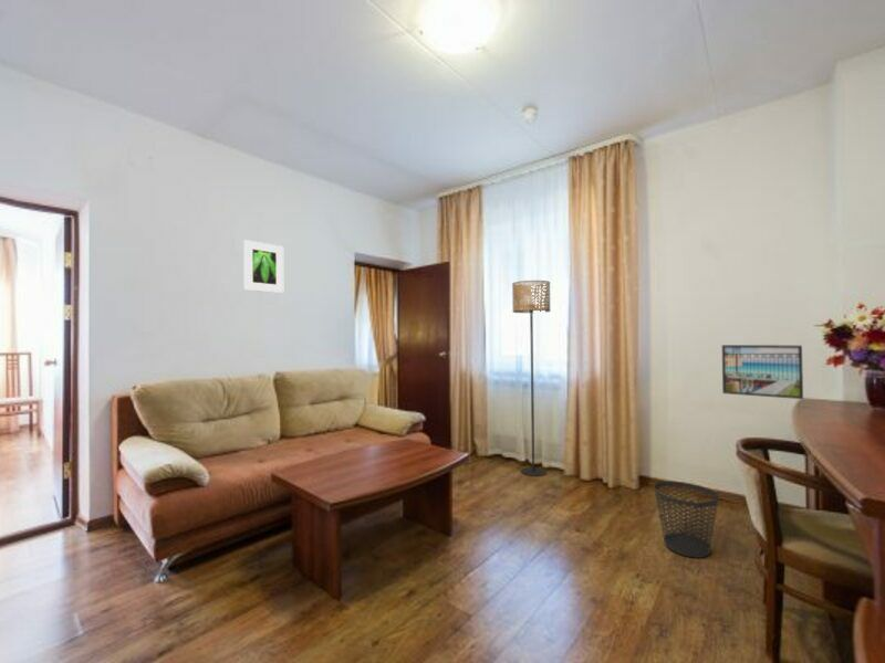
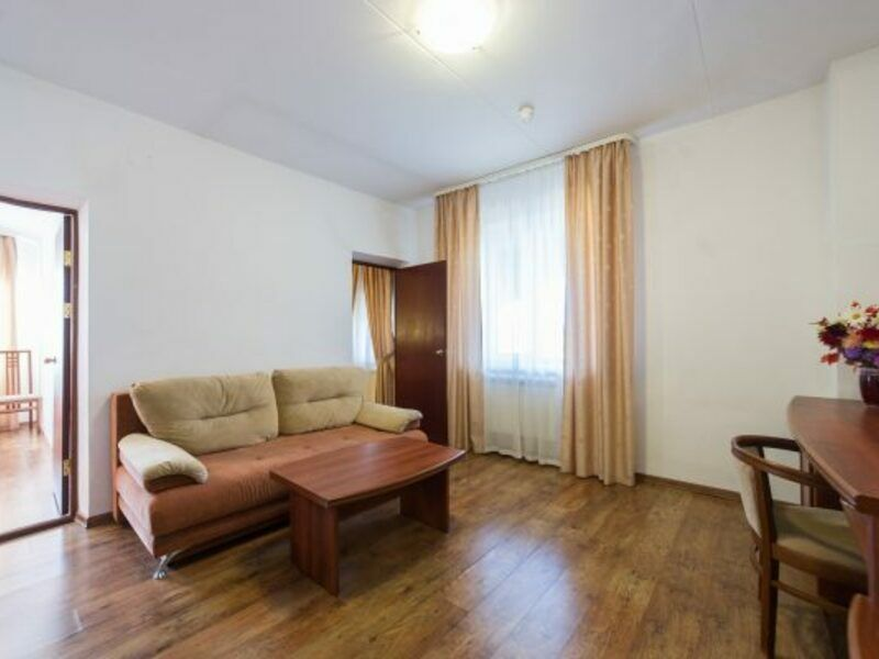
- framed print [721,344,804,400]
- floor lamp [511,280,552,477]
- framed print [242,239,284,294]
- wastebasket [653,481,720,559]
